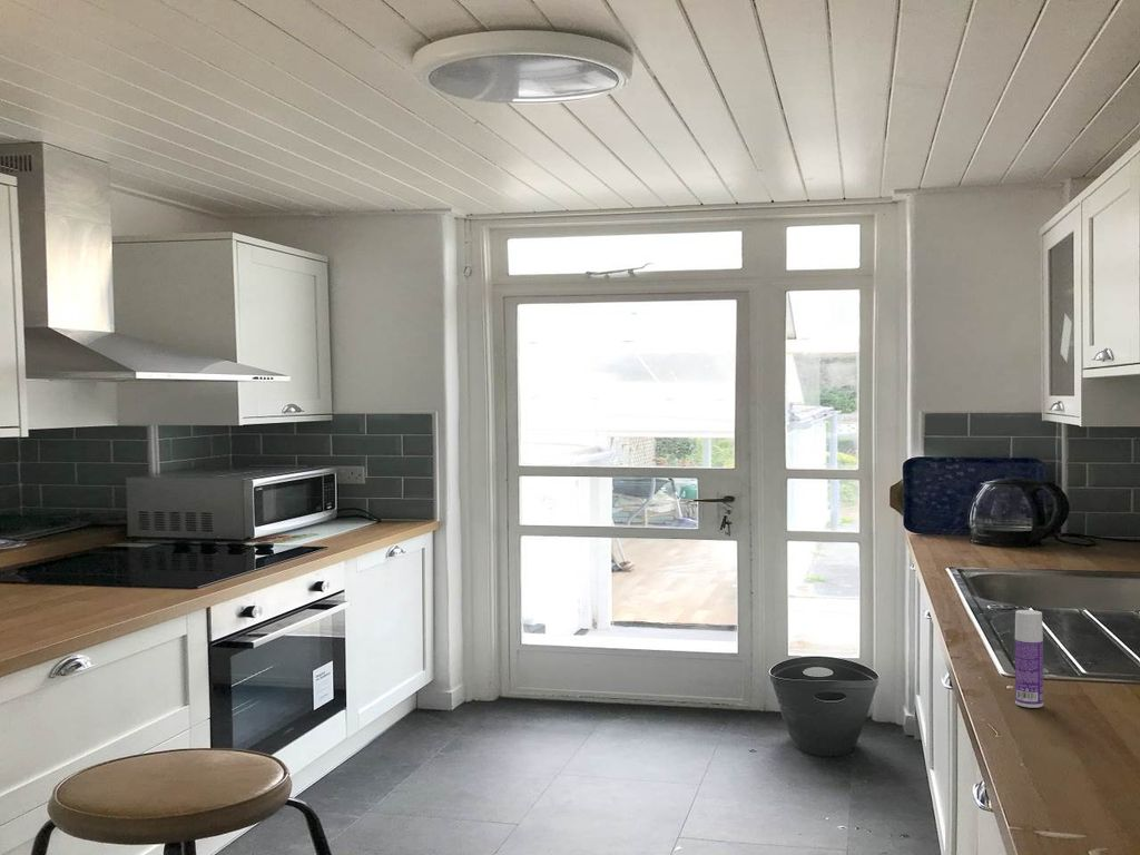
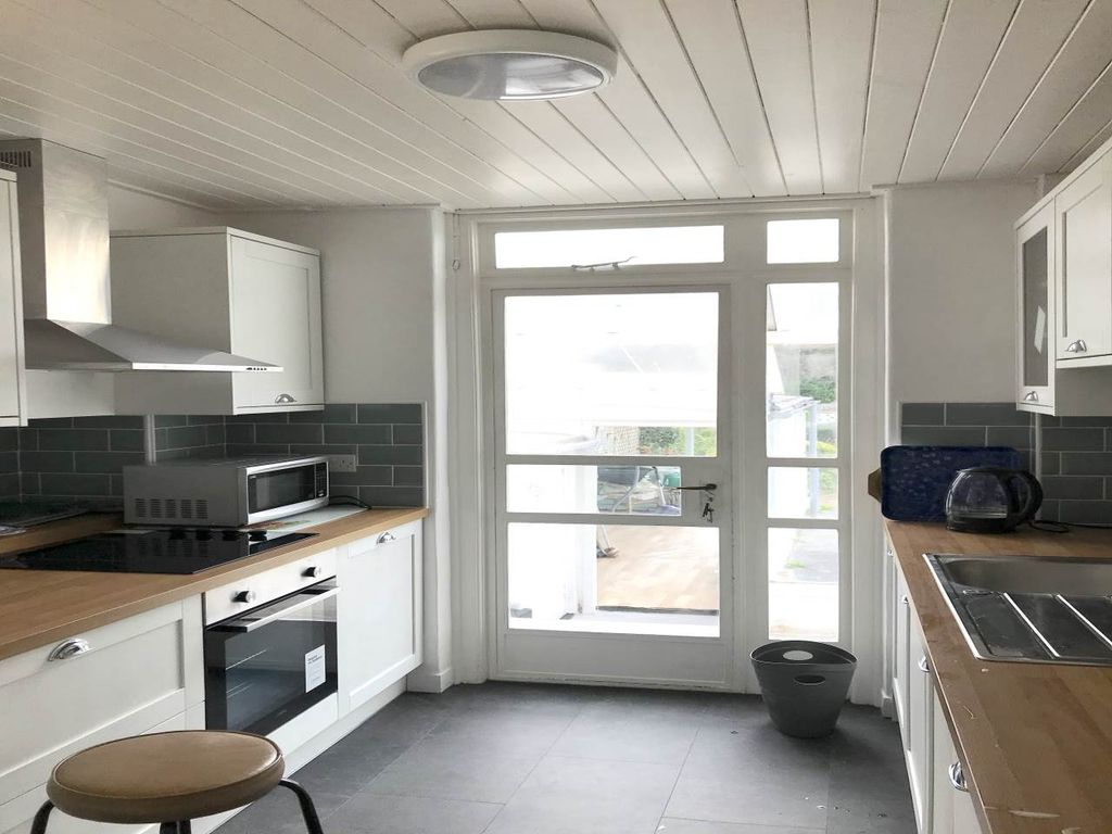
- bottle [1014,609,1044,709]
